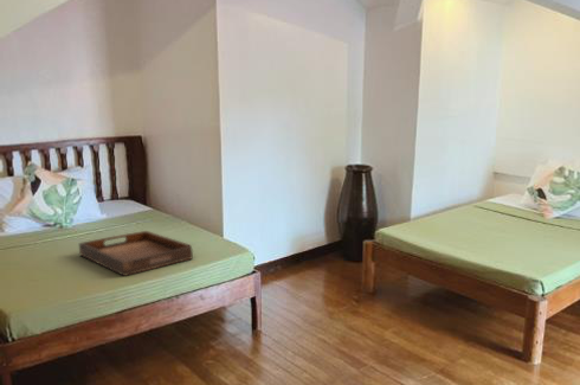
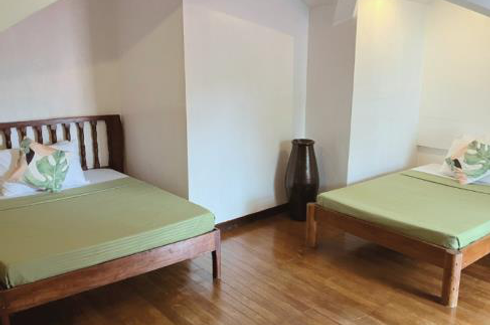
- serving tray [78,230,194,277]
